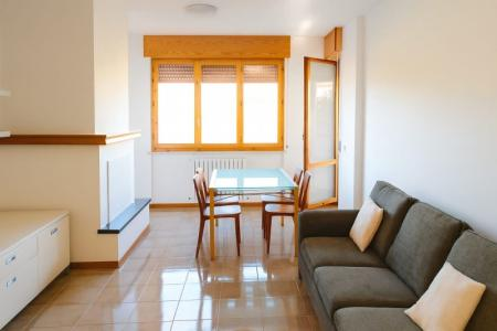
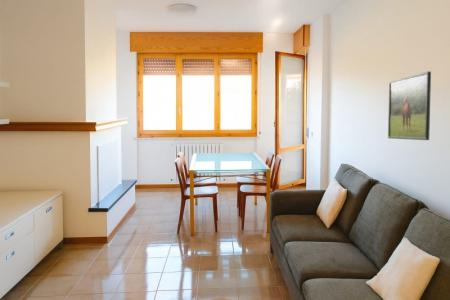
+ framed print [387,70,432,141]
